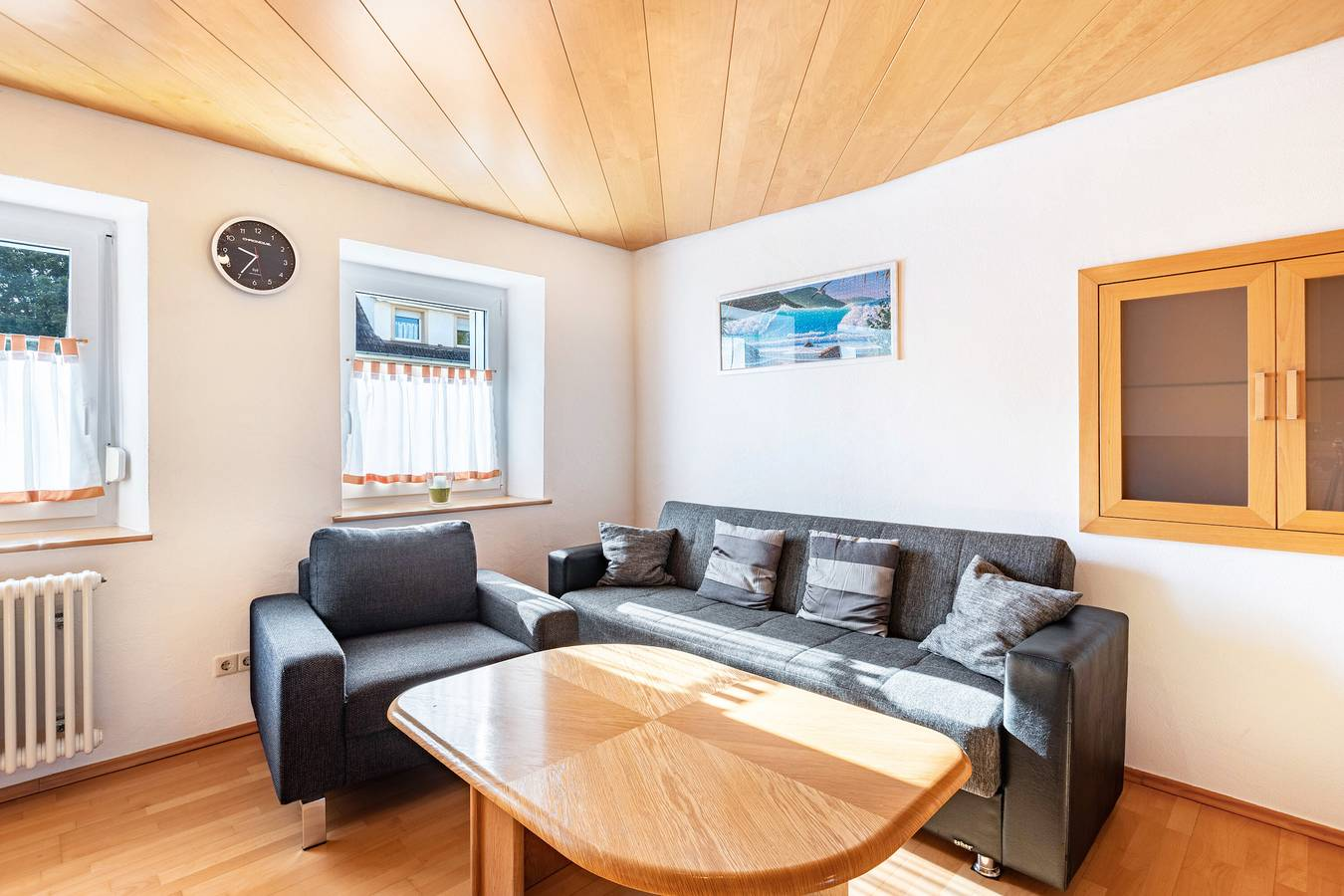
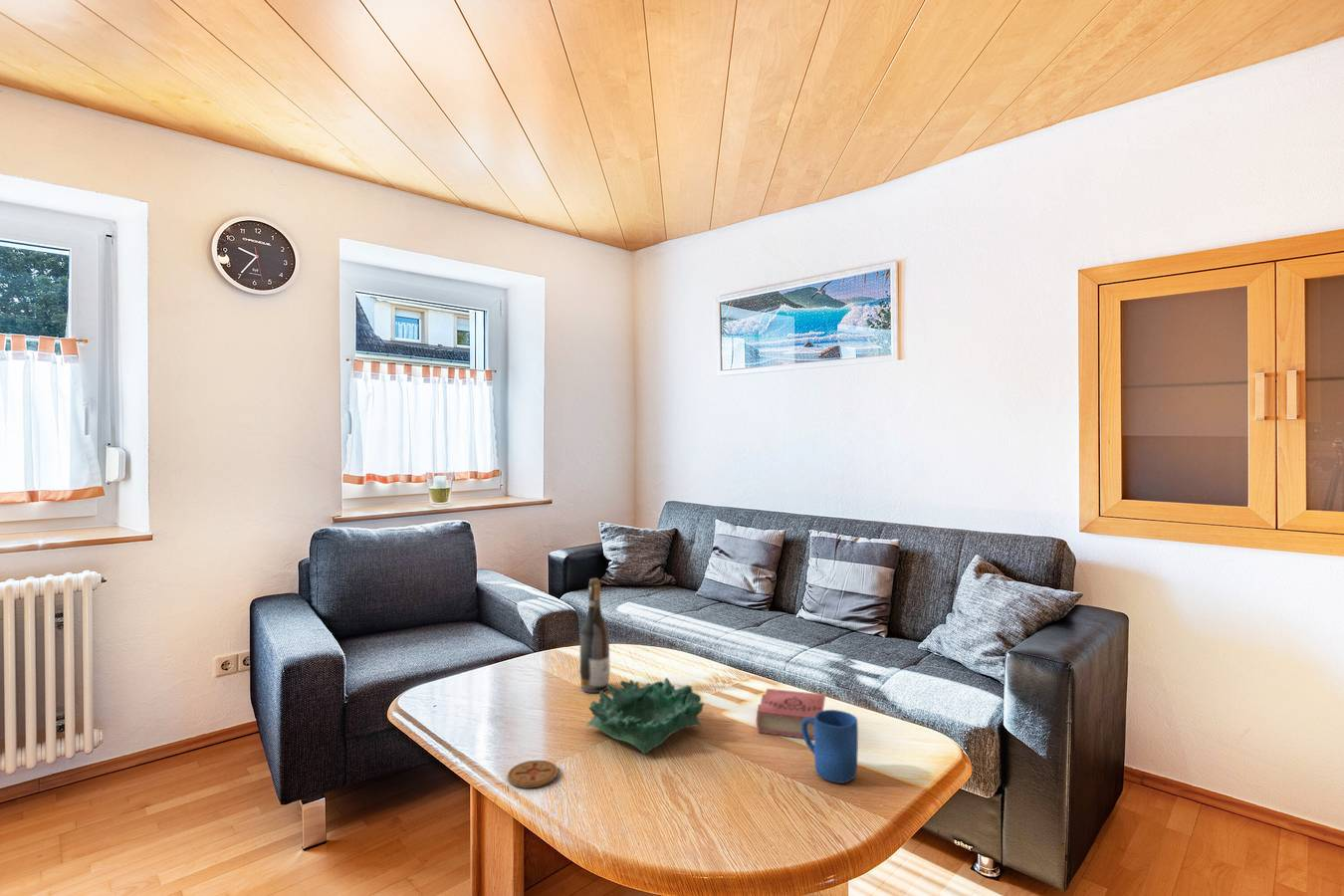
+ wine bottle [578,577,611,694]
+ decorative bowl [584,677,705,755]
+ book [756,688,826,741]
+ coaster [507,760,560,788]
+ mug [801,709,859,784]
